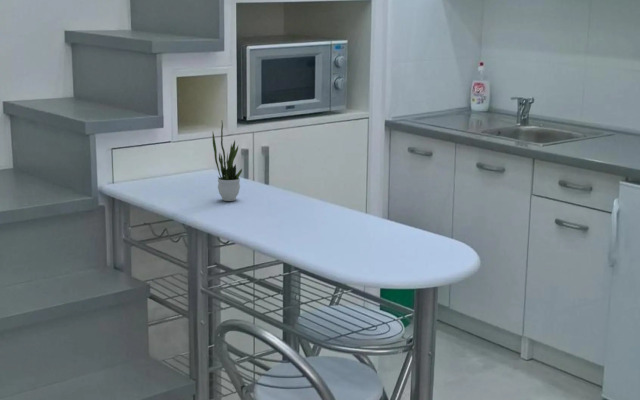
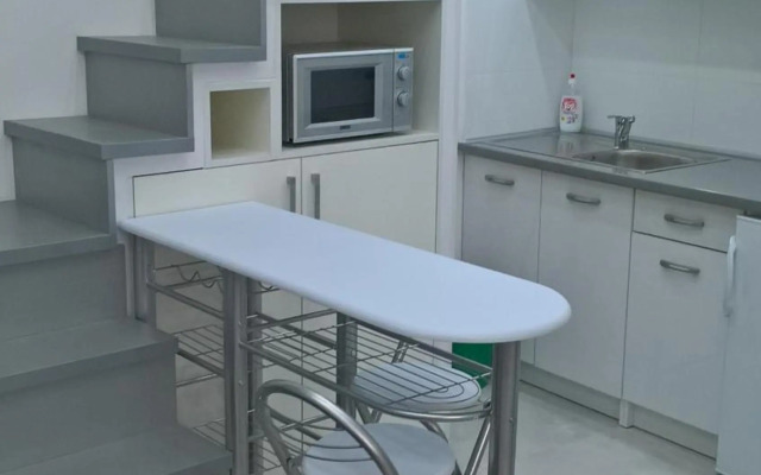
- potted plant [212,121,243,202]
